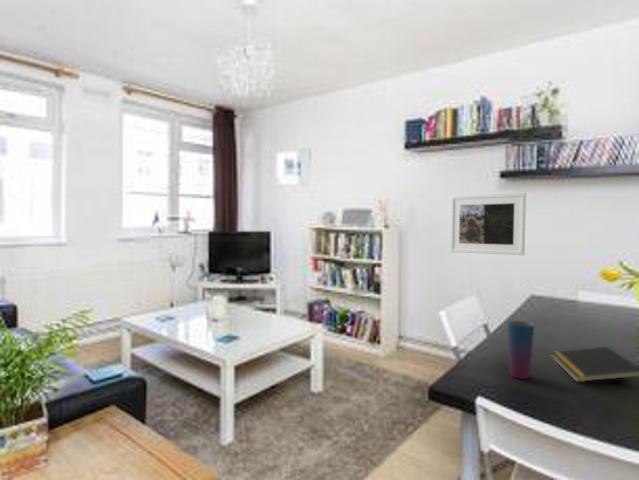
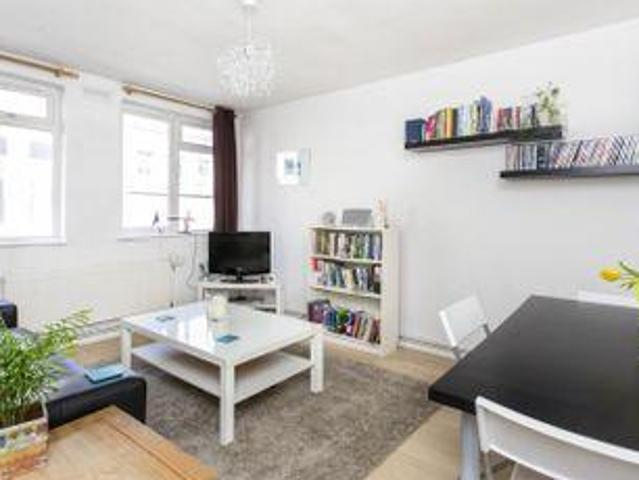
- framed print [449,192,527,256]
- cup [507,320,535,380]
- notepad [549,346,639,383]
